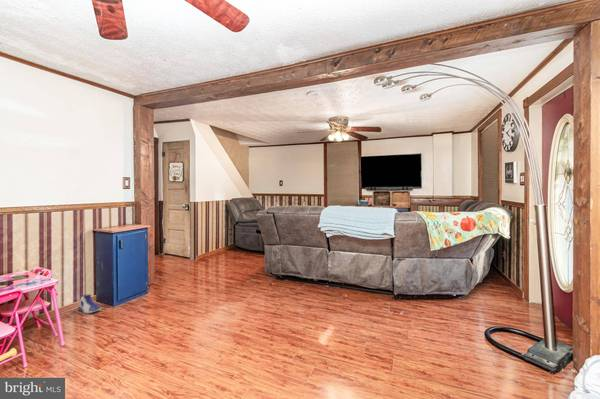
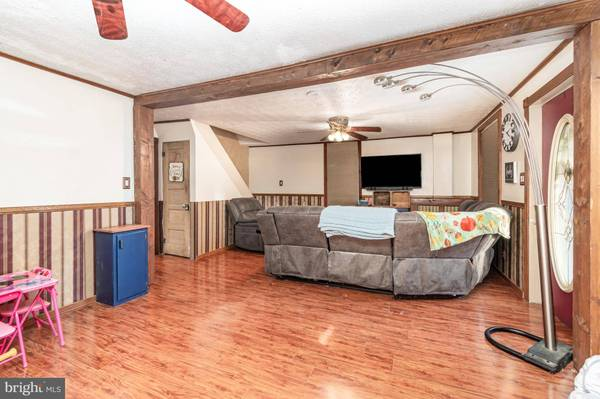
- sneaker [77,293,102,314]
